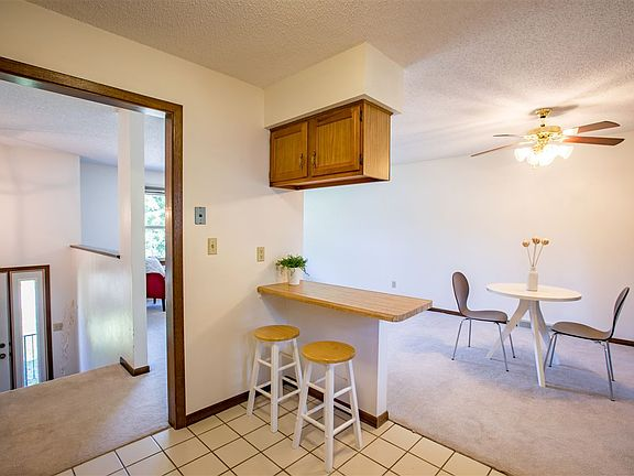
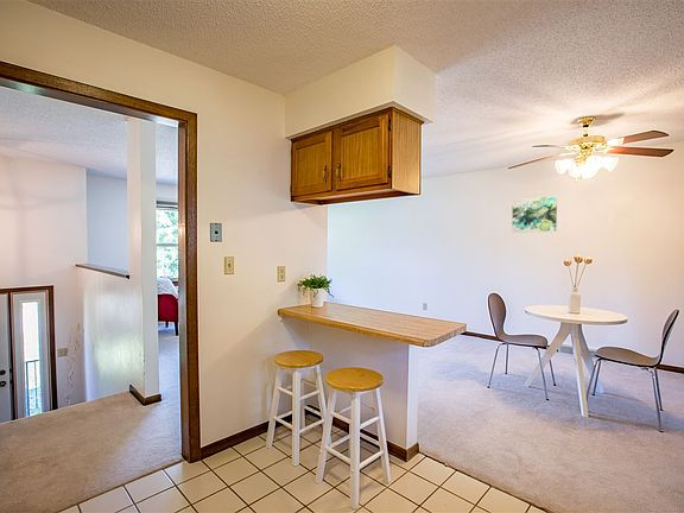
+ wall art [511,195,558,234]
